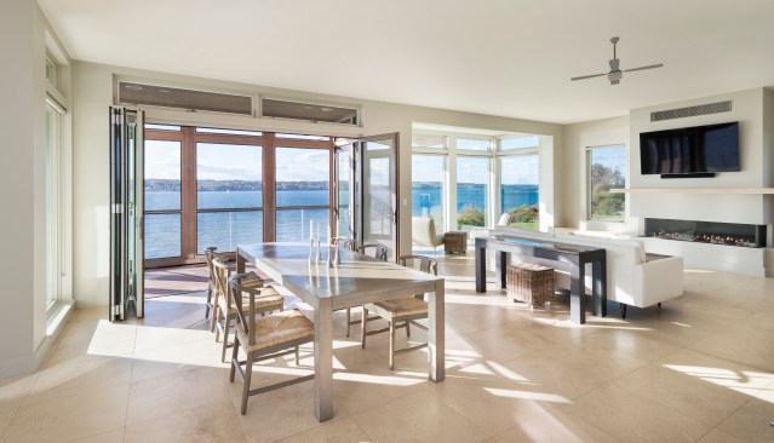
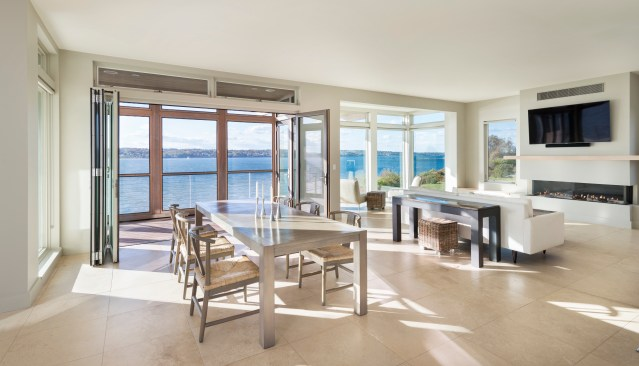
- ceiling fan [569,35,665,86]
